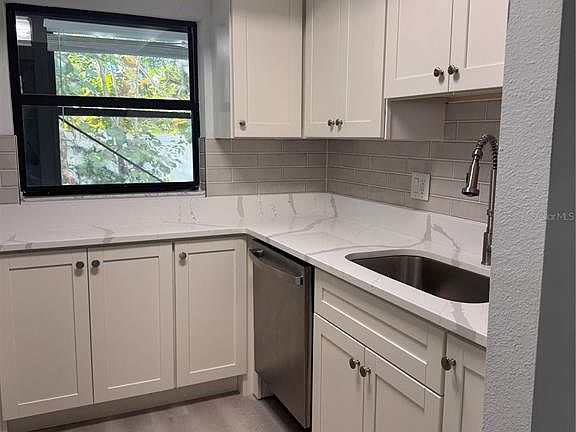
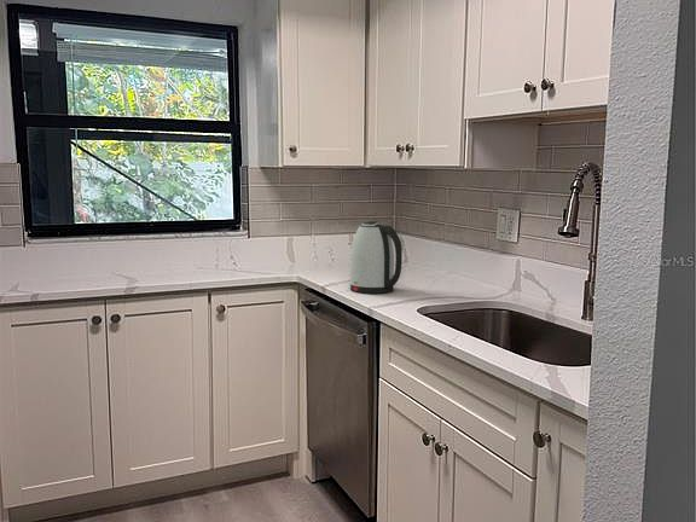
+ kettle [349,220,404,295]
